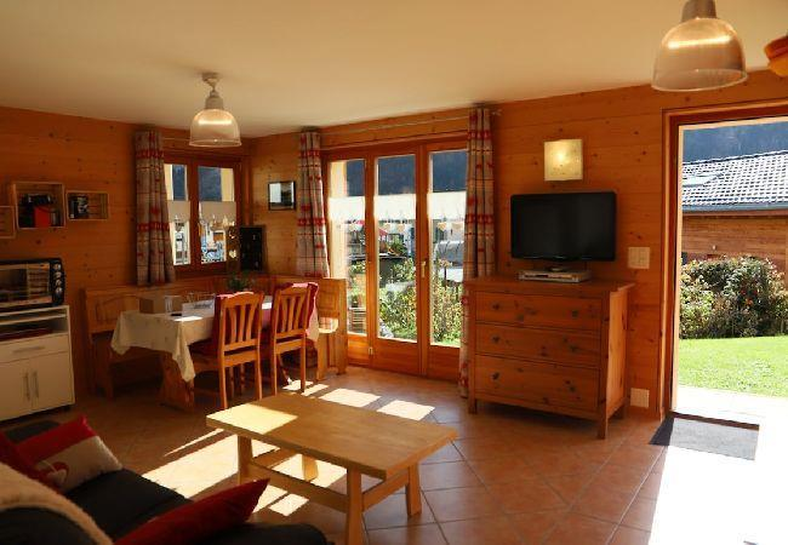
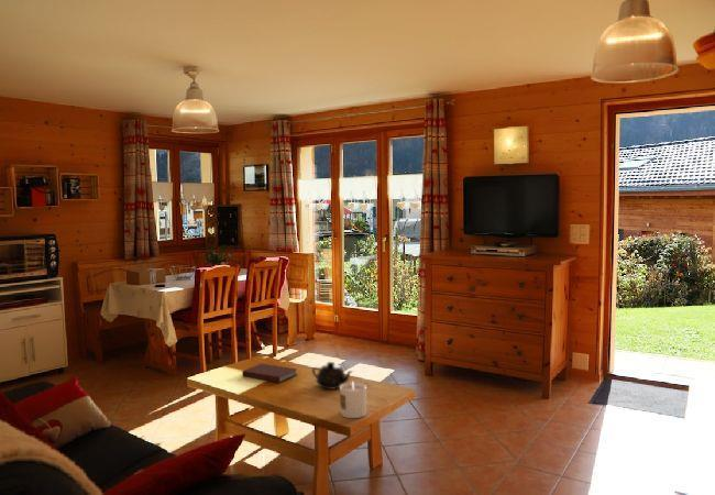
+ candle [339,380,367,419]
+ teapot [311,361,354,391]
+ book [241,362,298,384]
